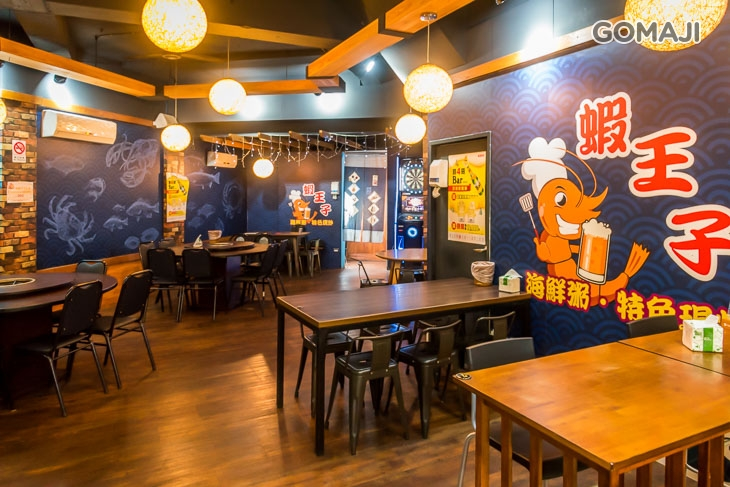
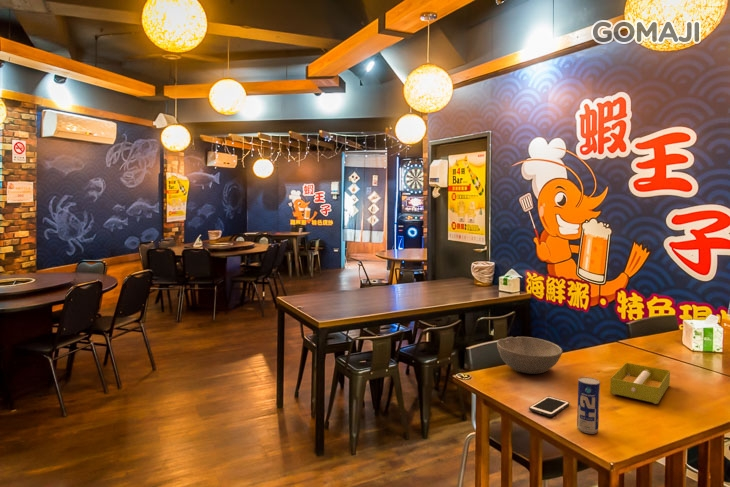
+ cell phone [528,395,570,418]
+ bowl [496,336,564,375]
+ beverage can [576,376,601,435]
+ tissue box [609,362,671,405]
